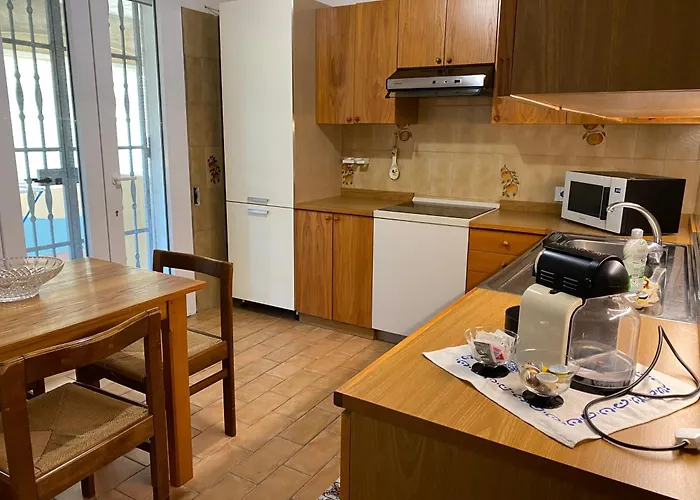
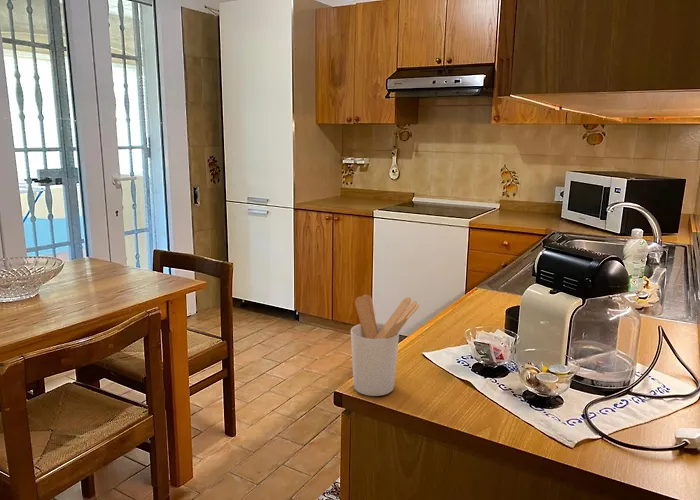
+ utensil holder [350,294,420,397]
